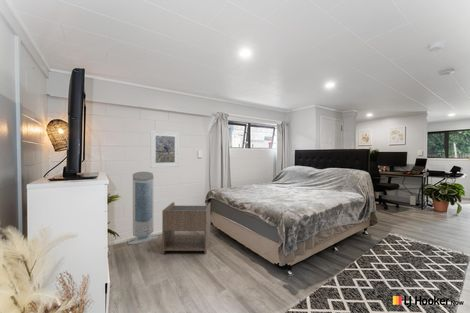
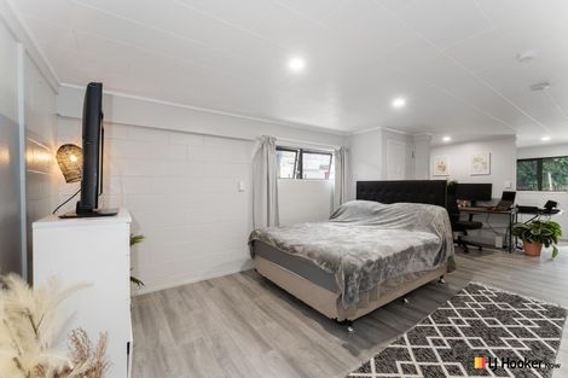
- air purifier [126,171,159,245]
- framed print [150,130,180,168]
- nightstand [161,201,211,255]
